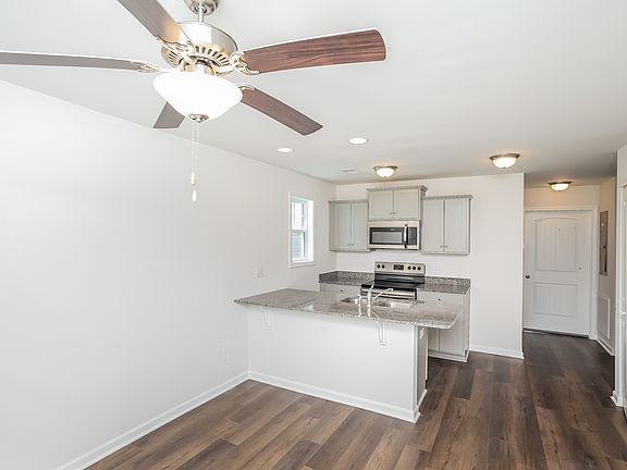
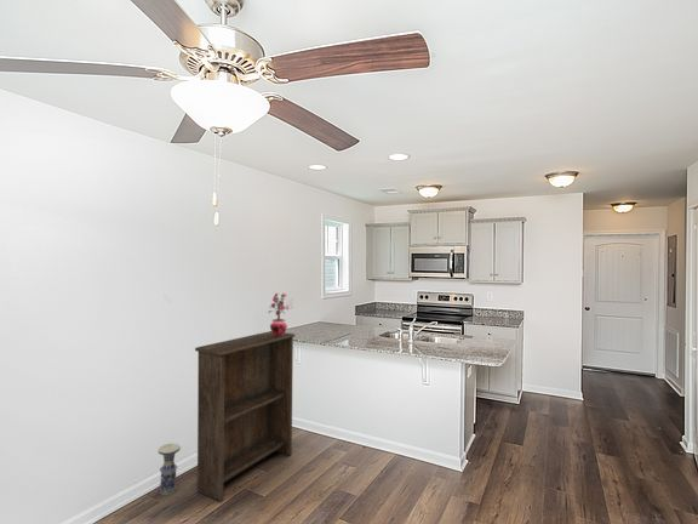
+ vase [156,443,182,496]
+ bookshelf [194,330,297,502]
+ potted plant [267,292,290,336]
